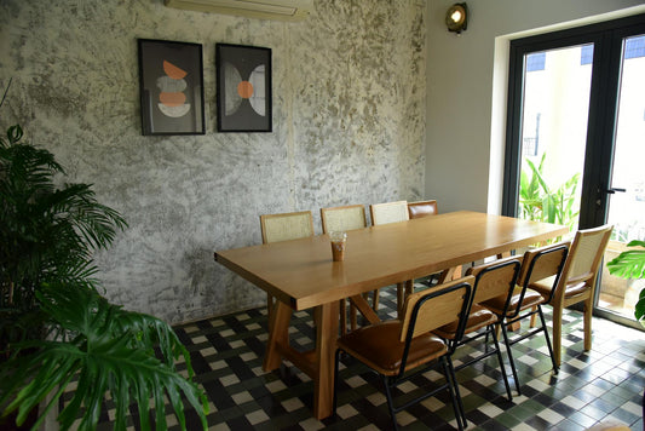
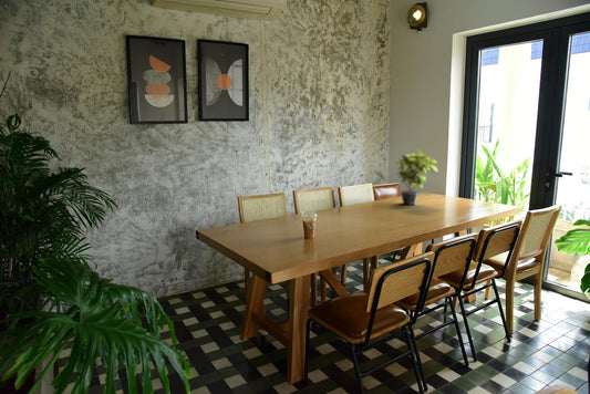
+ potted plant [393,147,438,206]
